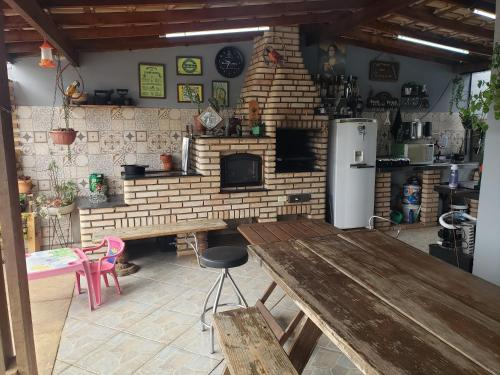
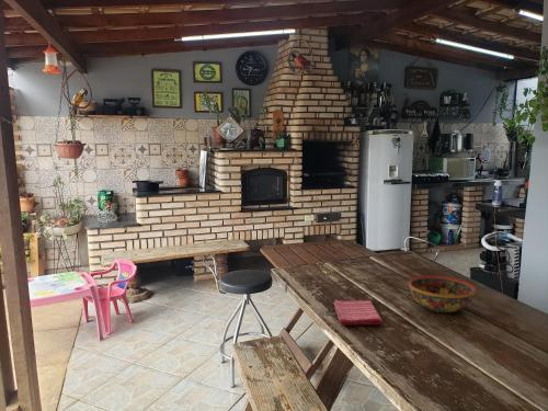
+ dish towel [333,299,384,326]
+ bowl [408,275,477,313]
